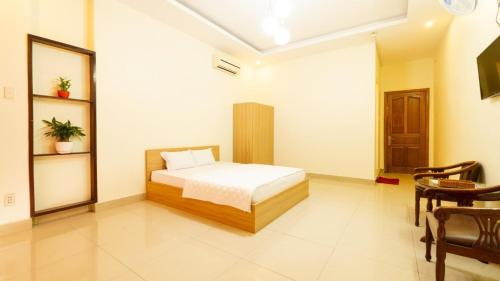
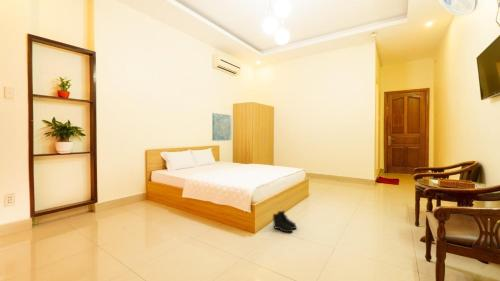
+ wall art [211,112,232,142]
+ boots [272,209,298,233]
